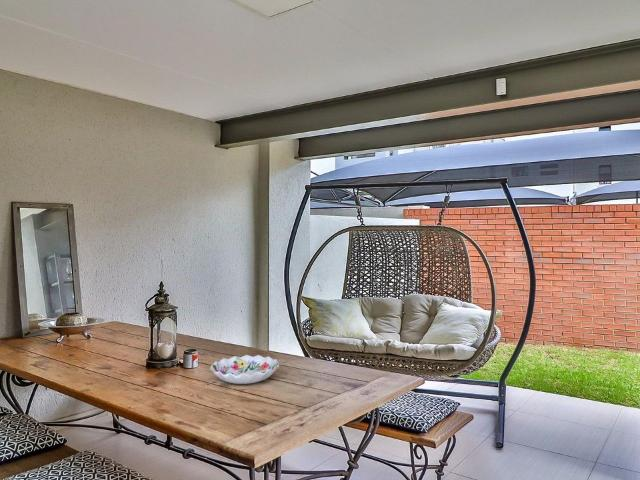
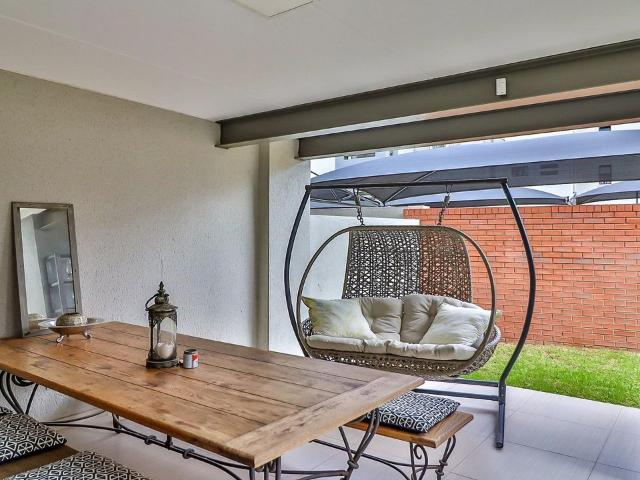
- decorative bowl [209,354,280,385]
